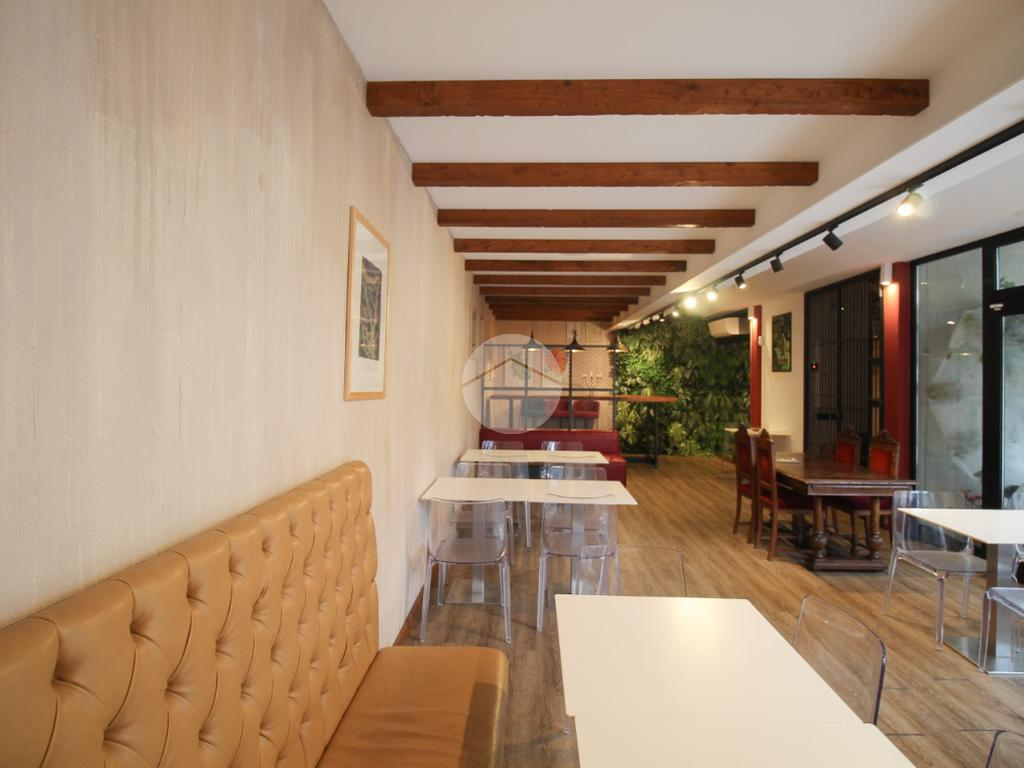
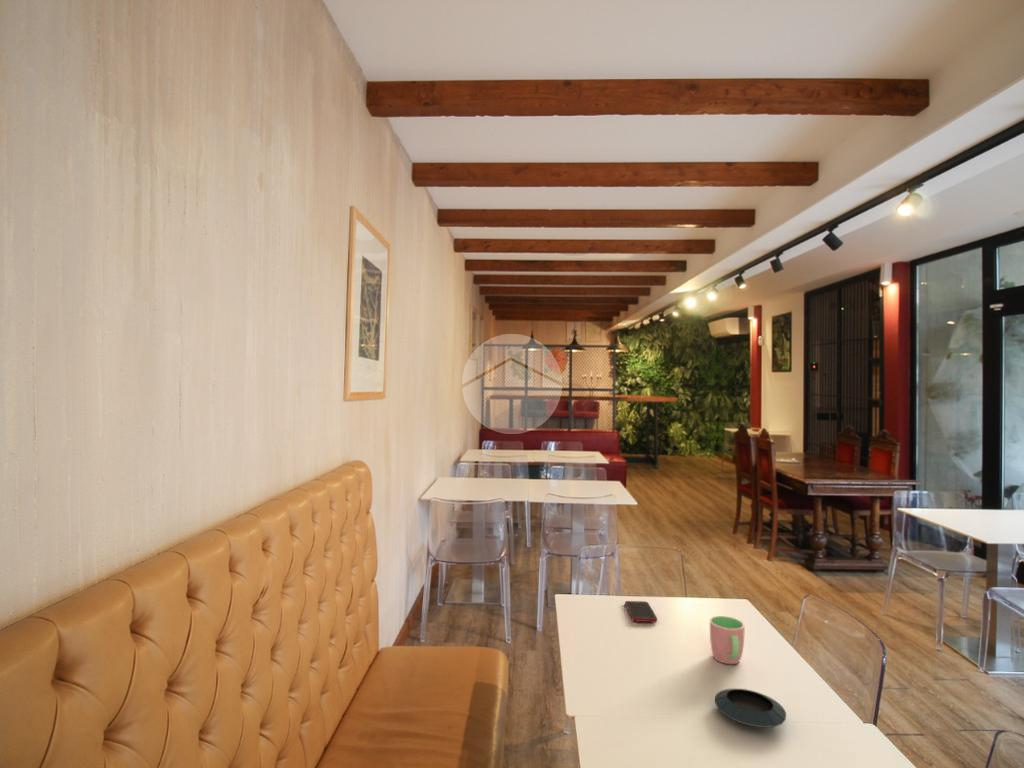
+ cell phone [624,600,658,623]
+ cup [709,615,746,665]
+ saucer [714,688,787,729]
